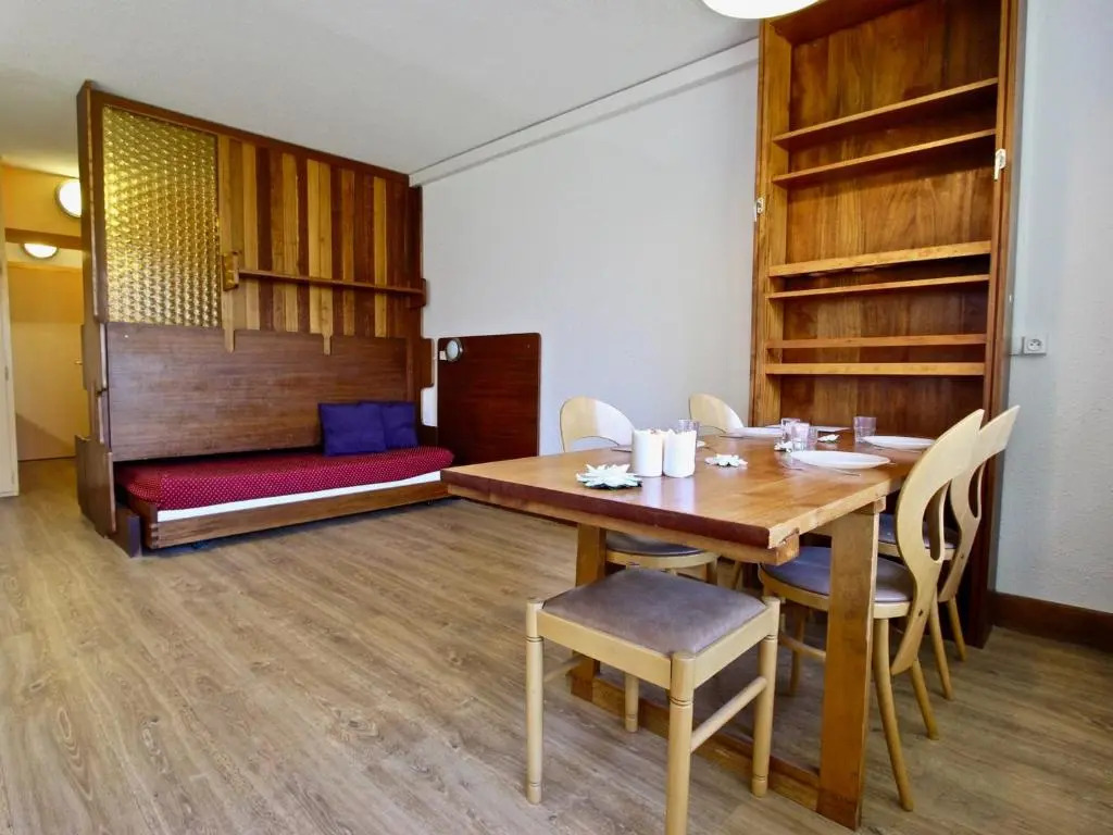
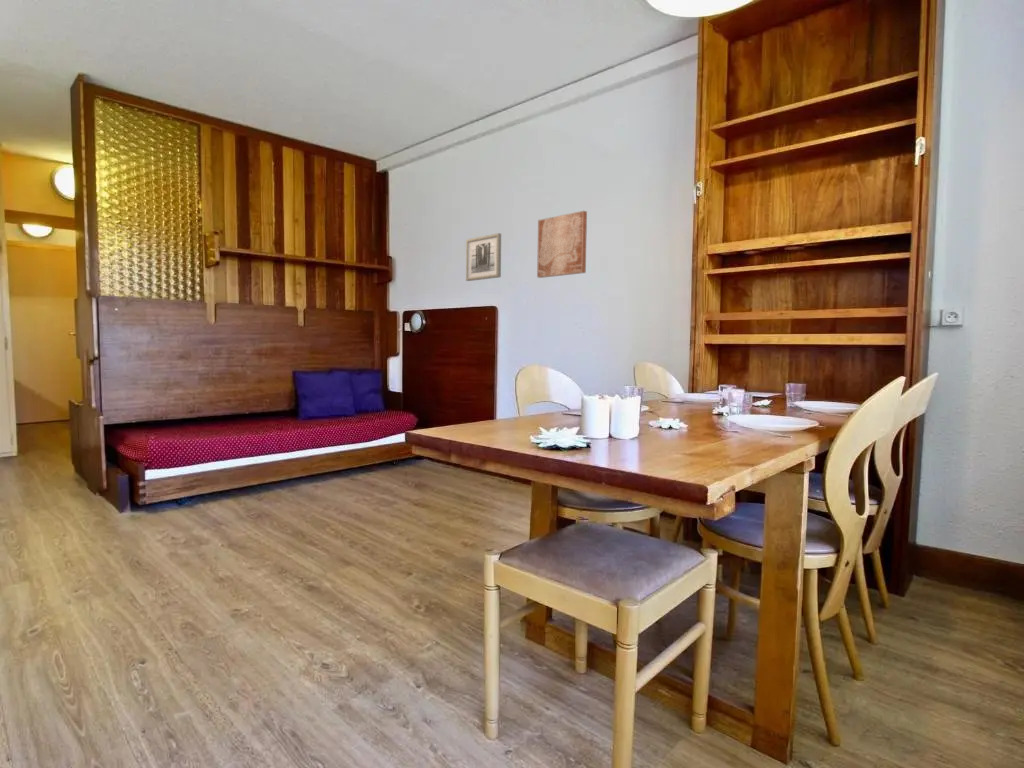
+ wall art [536,210,588,279]
+ wall art [465,232,502,282]
